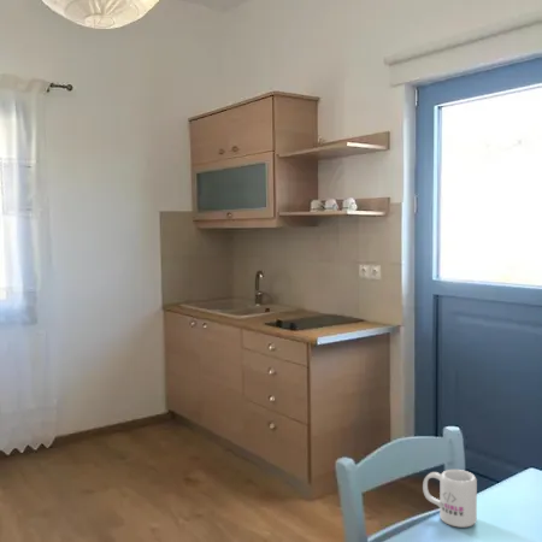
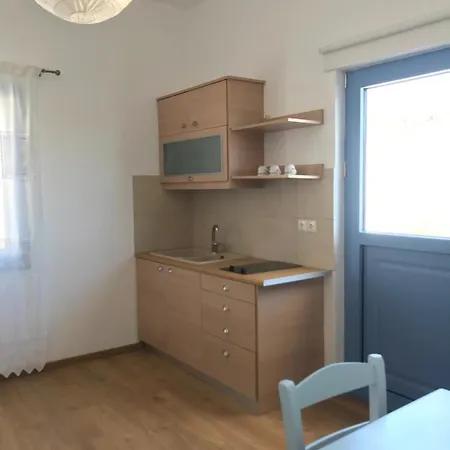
- mug [422,469,478,529]
